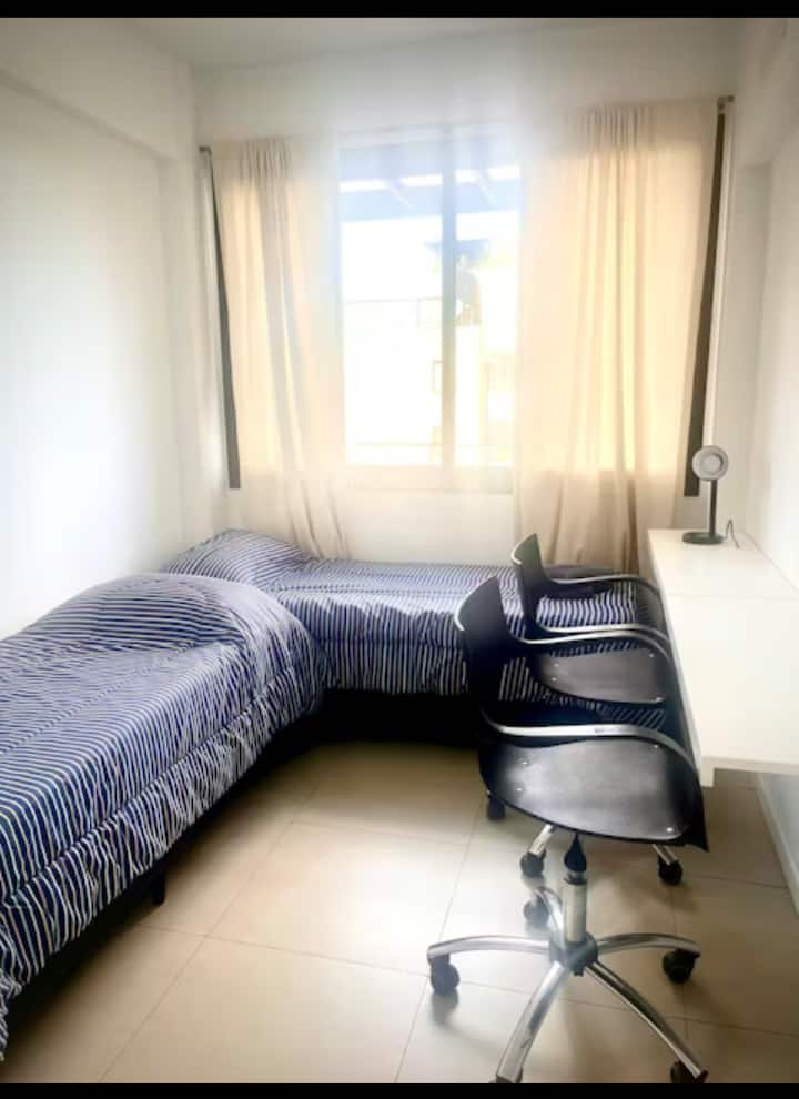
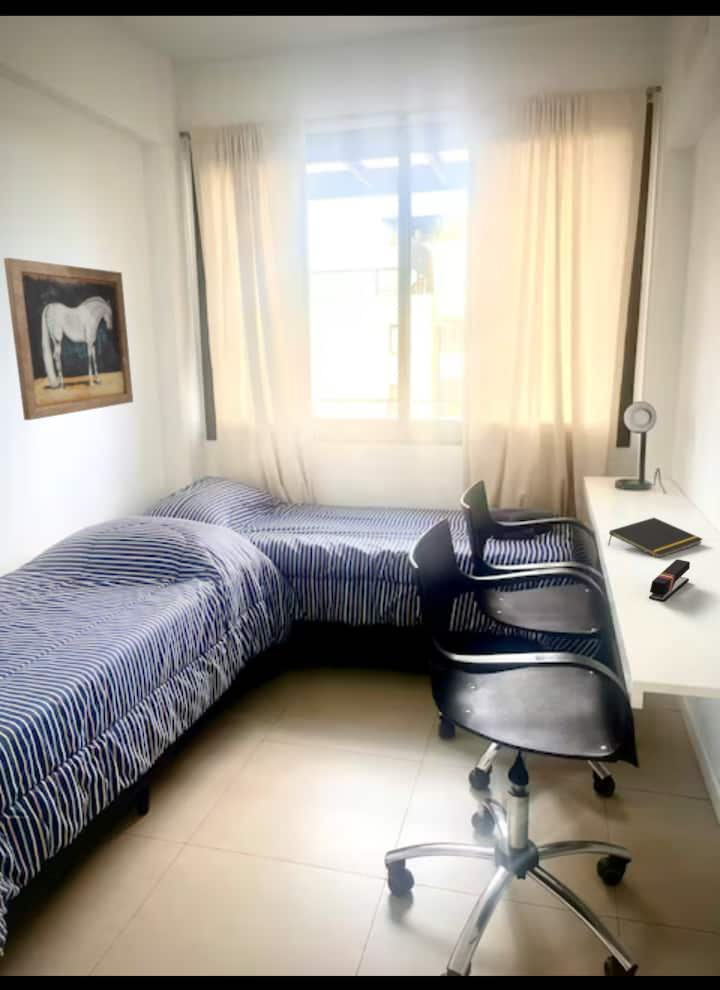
+ wall art [3,257,134,421]
+ notepad [607,517,704,559]
+ stapler [648,558,691,603]
